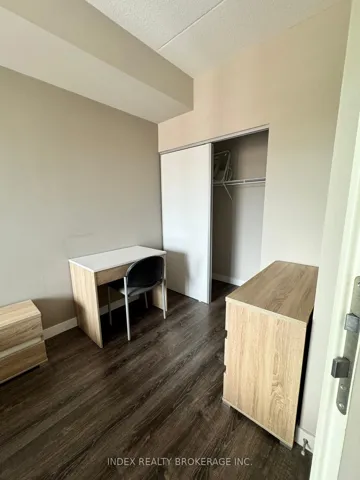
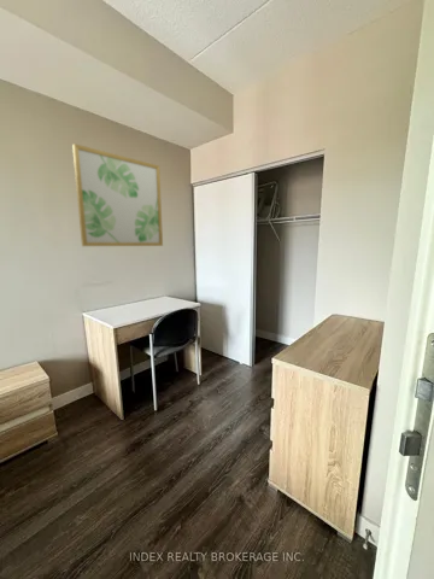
+ wall art [71,142,164,247]
